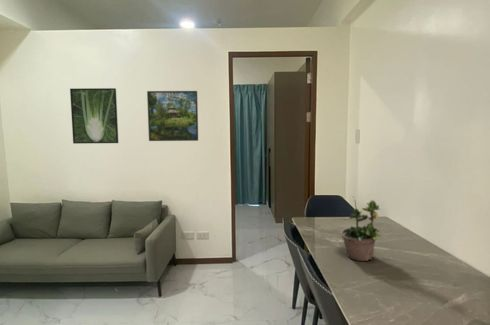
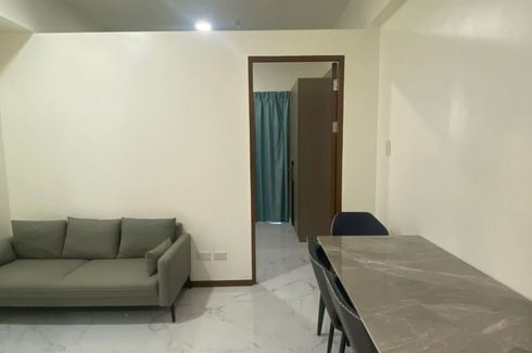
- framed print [146,90,199,142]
- potted plant [340,194,382,262]
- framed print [69,87,119,145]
